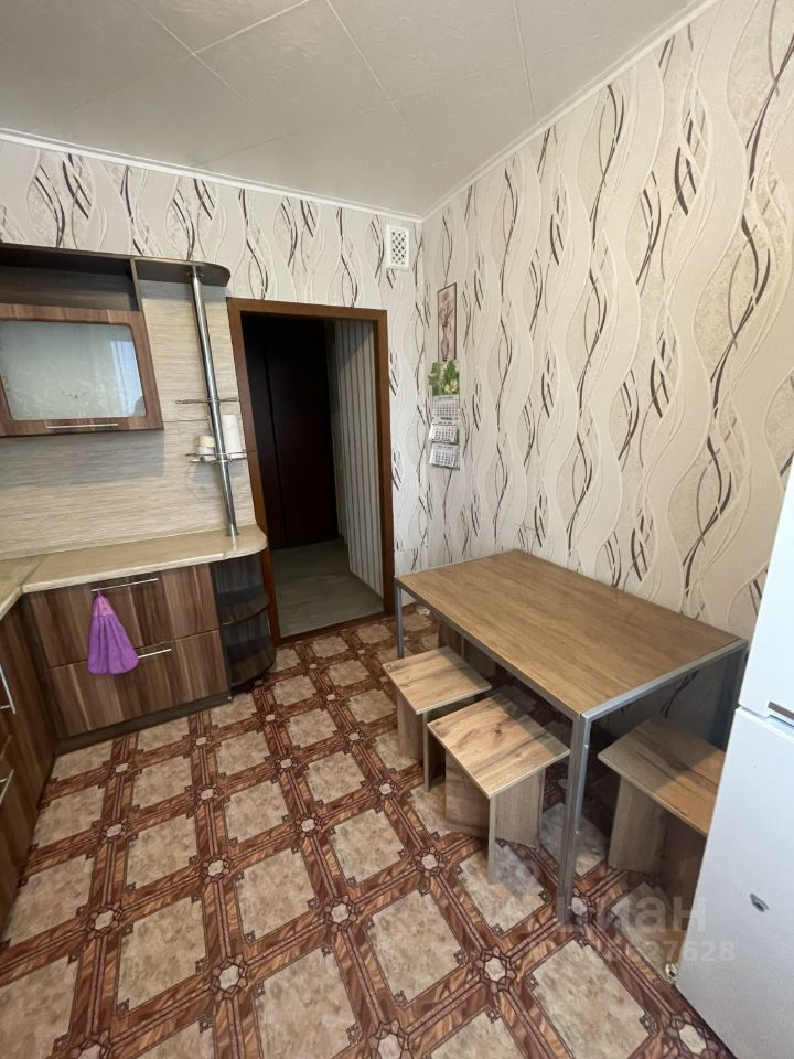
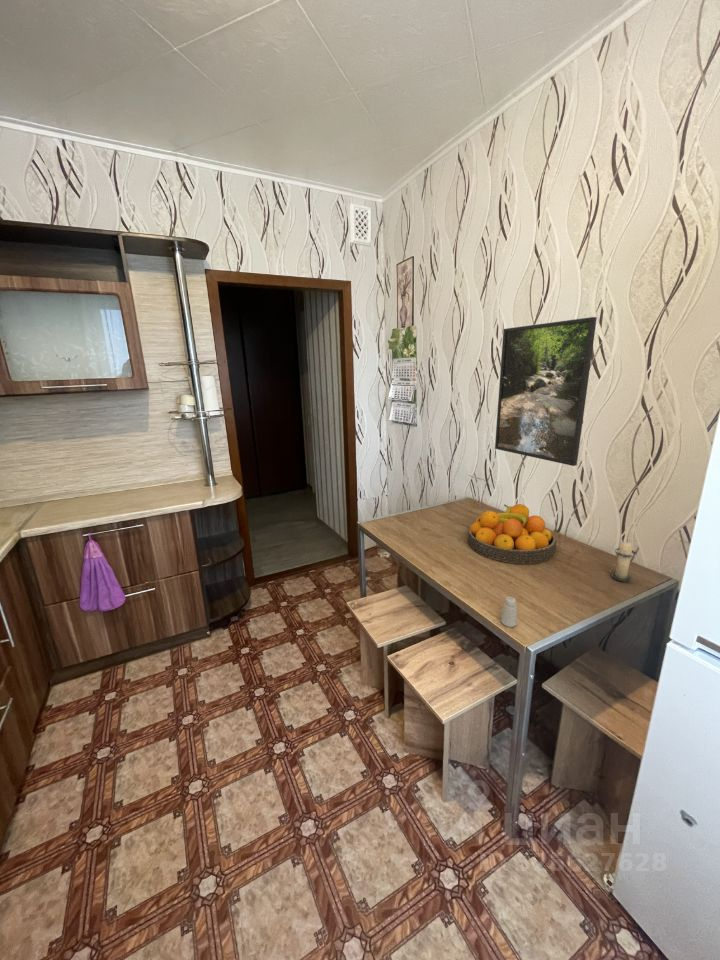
+ fruit bowl [467,503,558,565]
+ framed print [494,316,598,467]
+ candle [610,539,637,583]
+ saltshaker [500,596,518,628]
